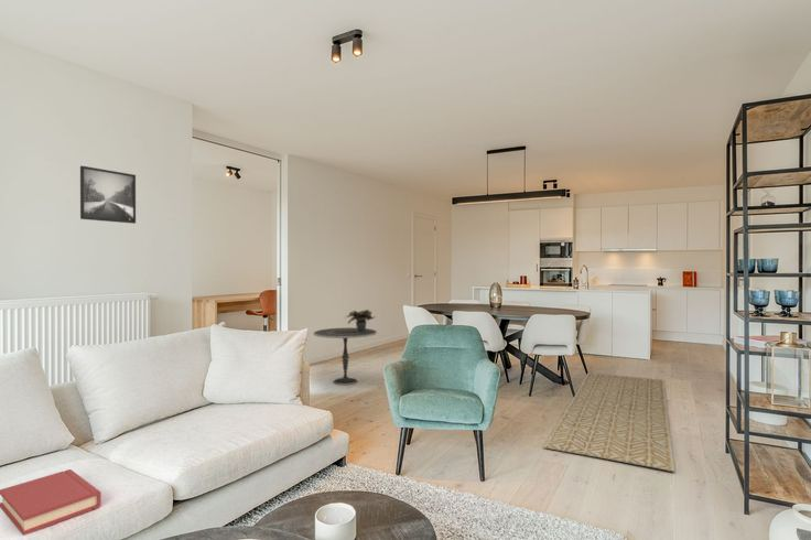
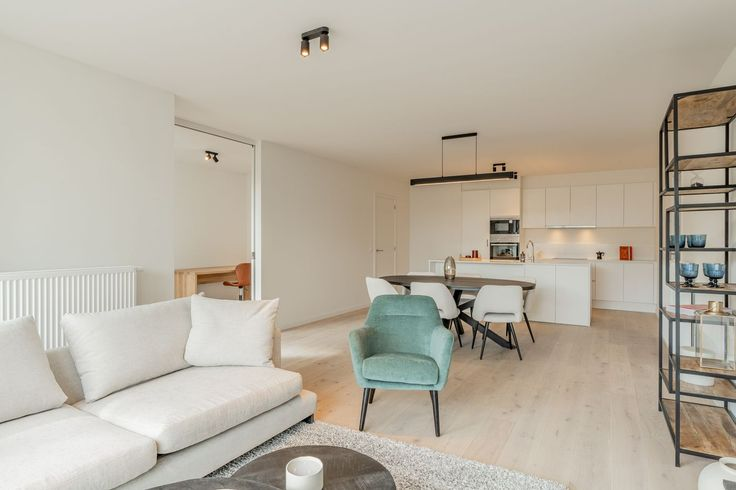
- potted plant [345,309,377,333]
- rug [543,371,675,473]
- side table [313,327,378,386]
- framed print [79,164,137,225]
- hardback book [0,468,102,537]
